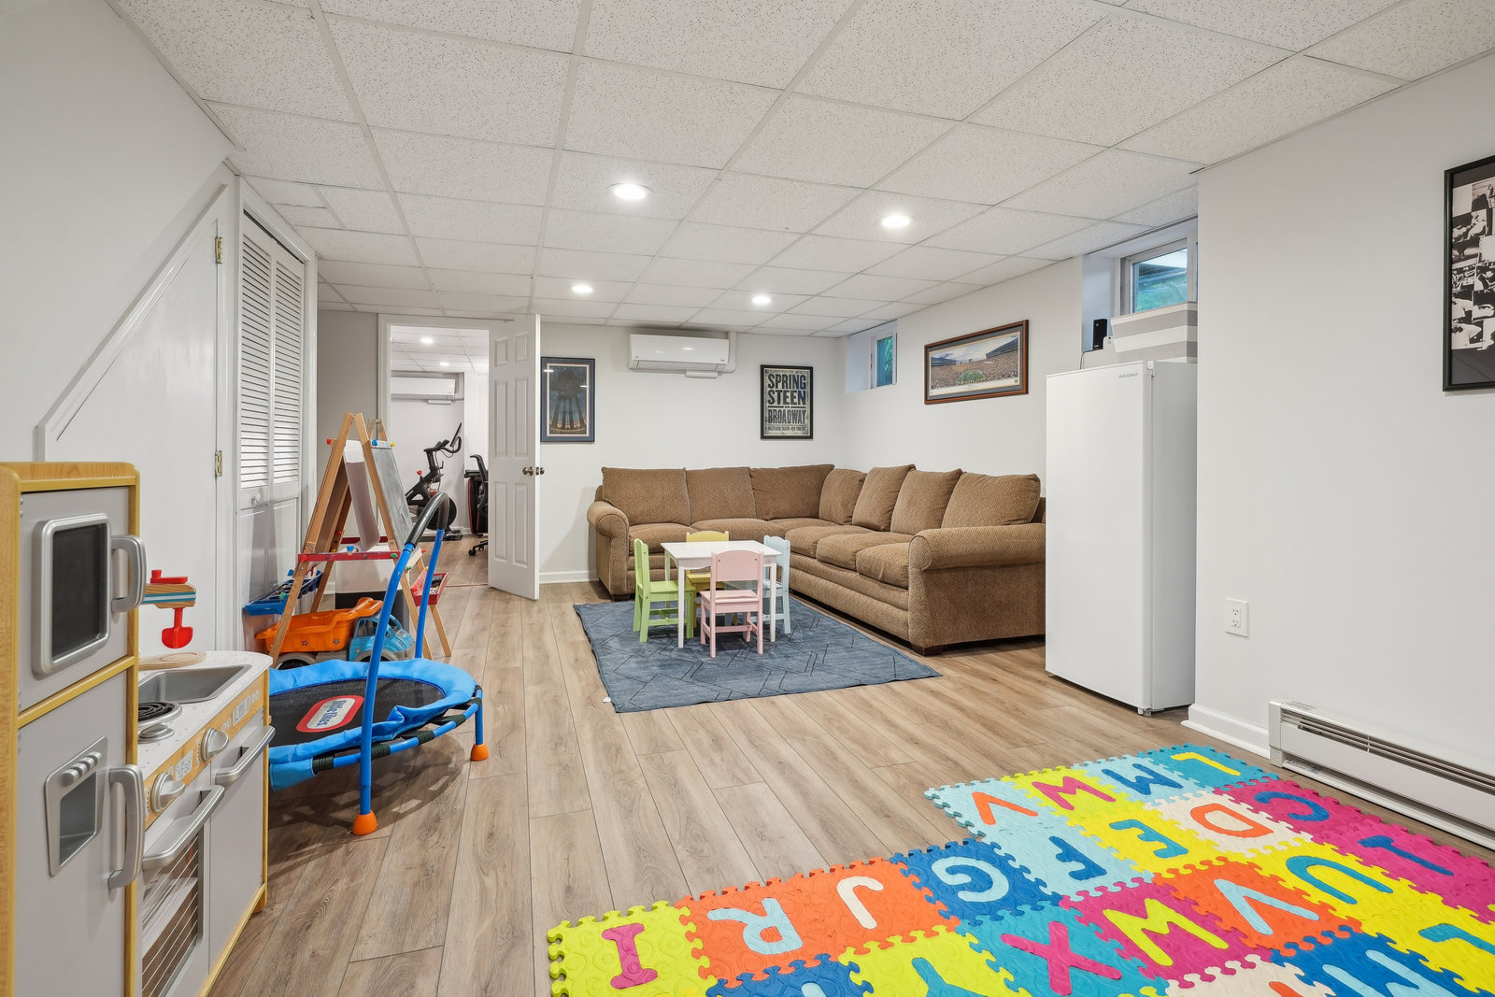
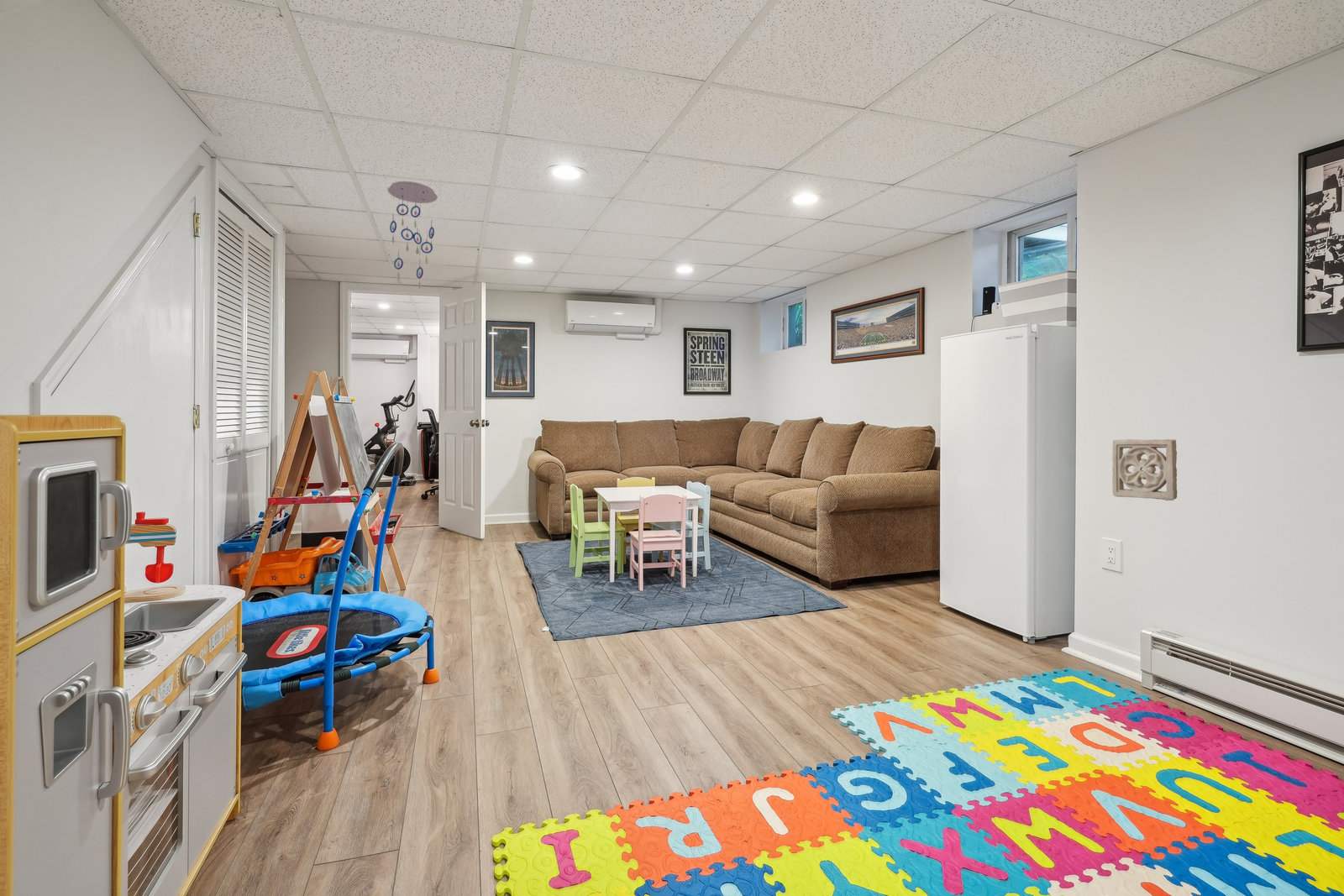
+ wall ornament [1111,438,1178,502]
+ ceiling mobile [387,181,438,290]
